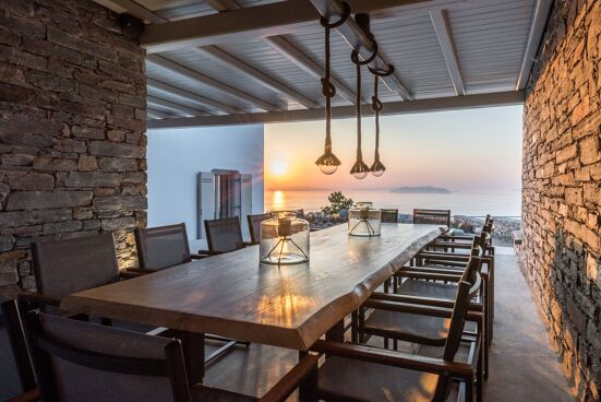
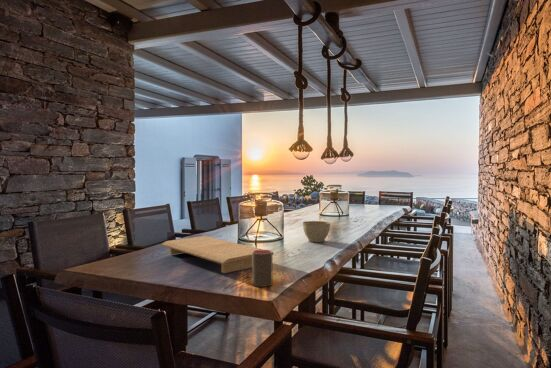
+ cup [251,249,274,288]
+ cutting board [161,235,275,274]
+ planter bowl [302,220,331,243]
